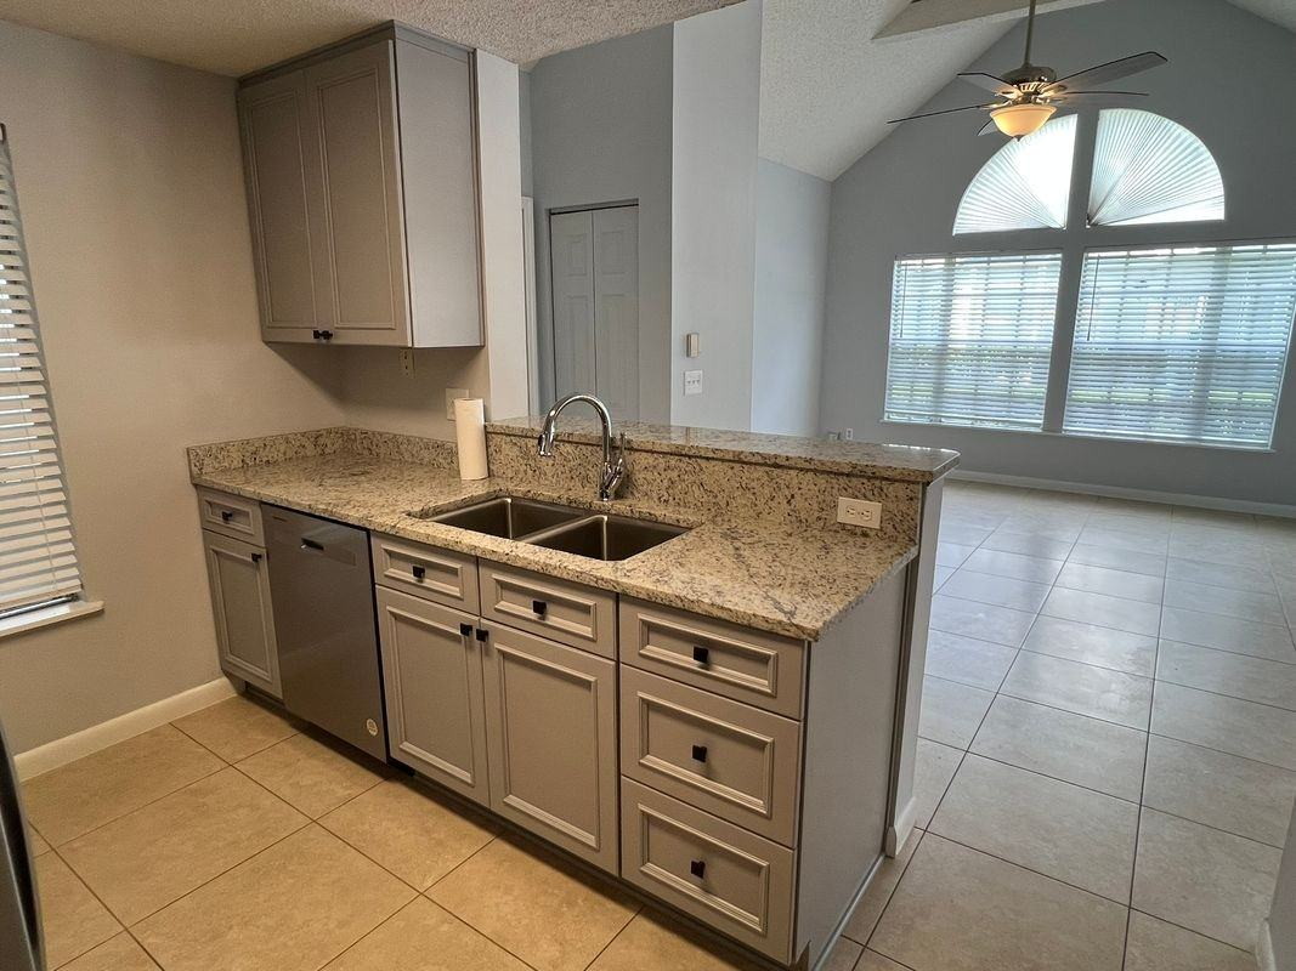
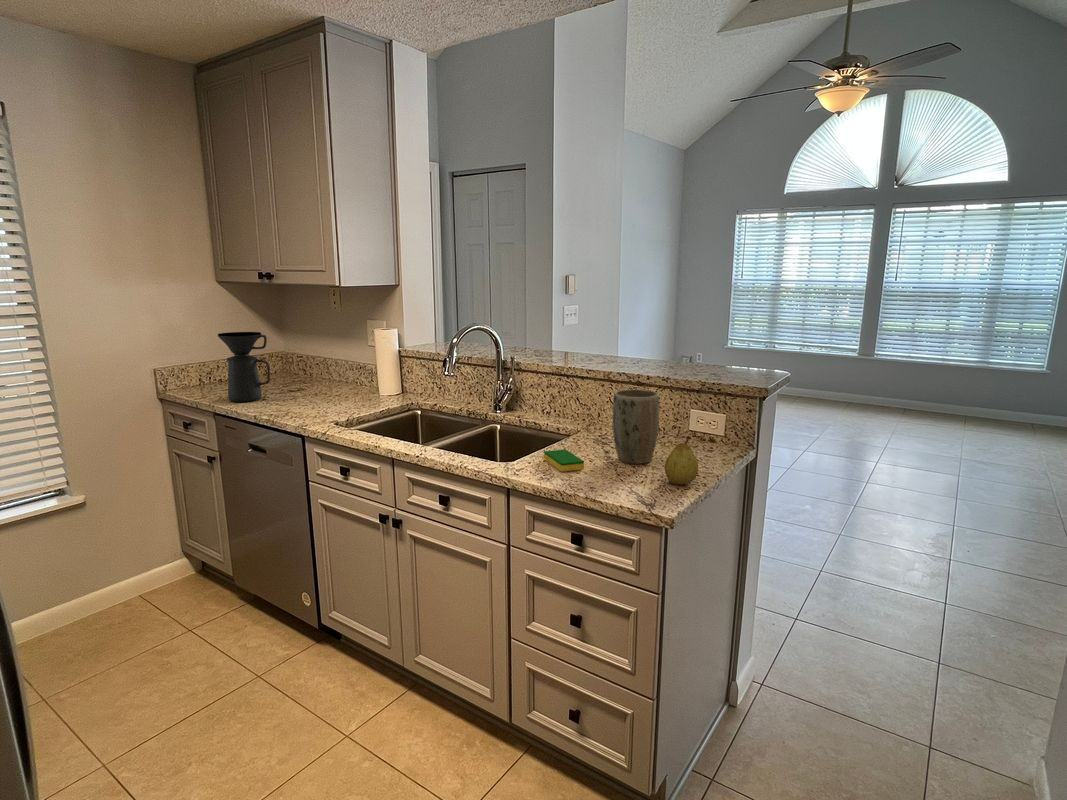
+ plant pot [612,388,660,465]
+ dish sponge [543,448,585,473]
+ fruit [664,435,699,486]
+ coffee maker [217,331,271,403]
